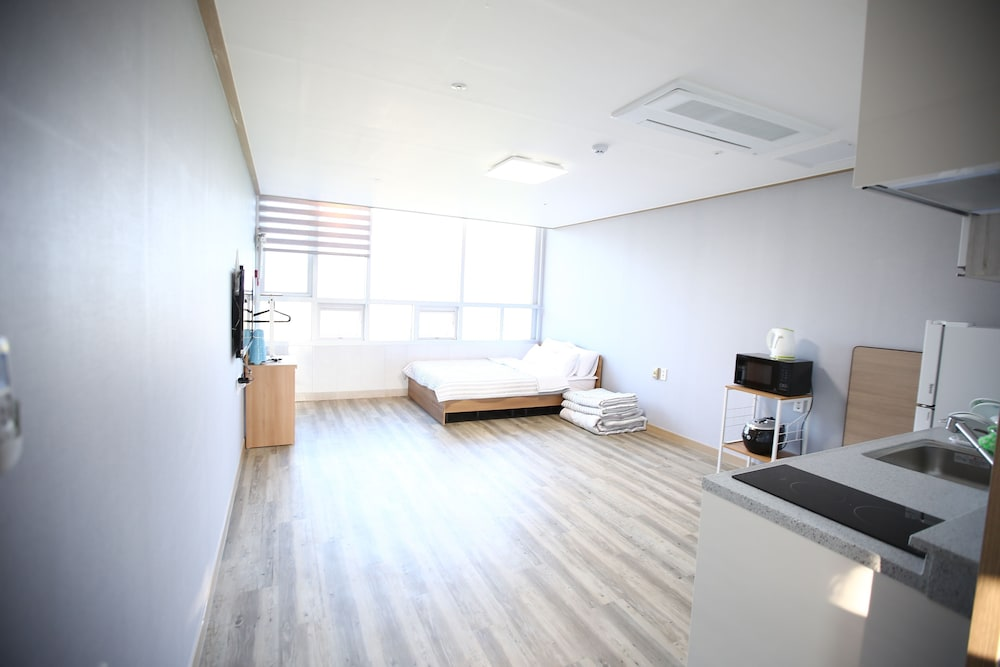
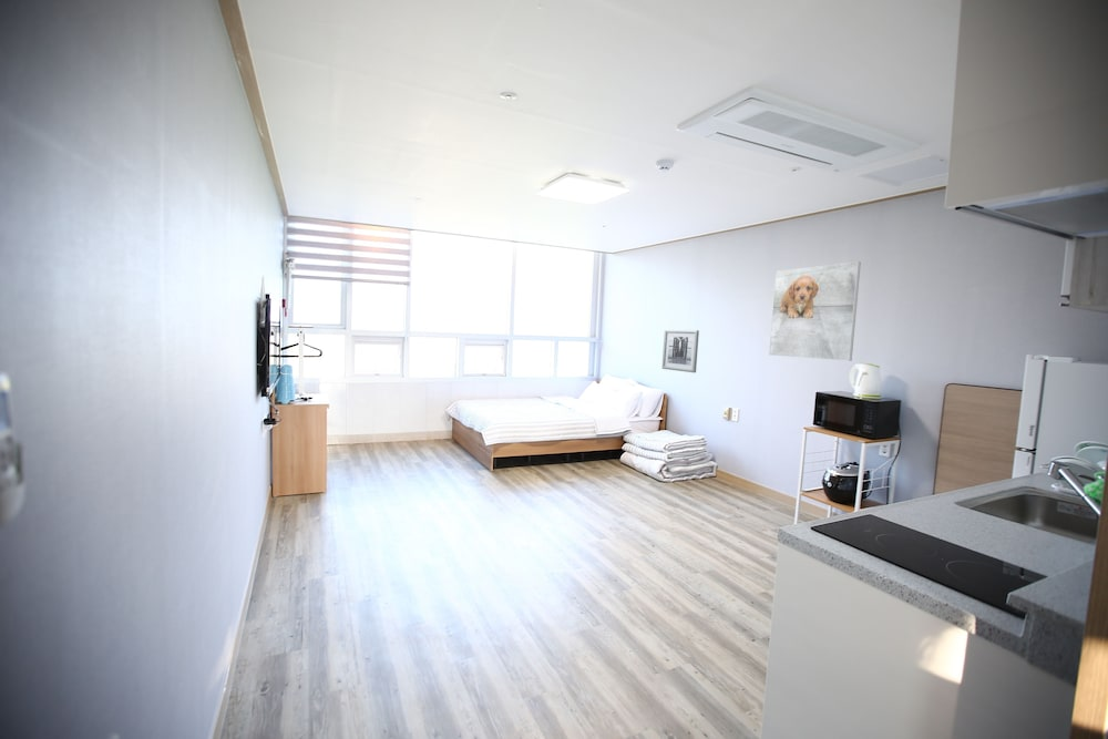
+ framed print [768,260,862,362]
+ wall art [661,329,700,373]
